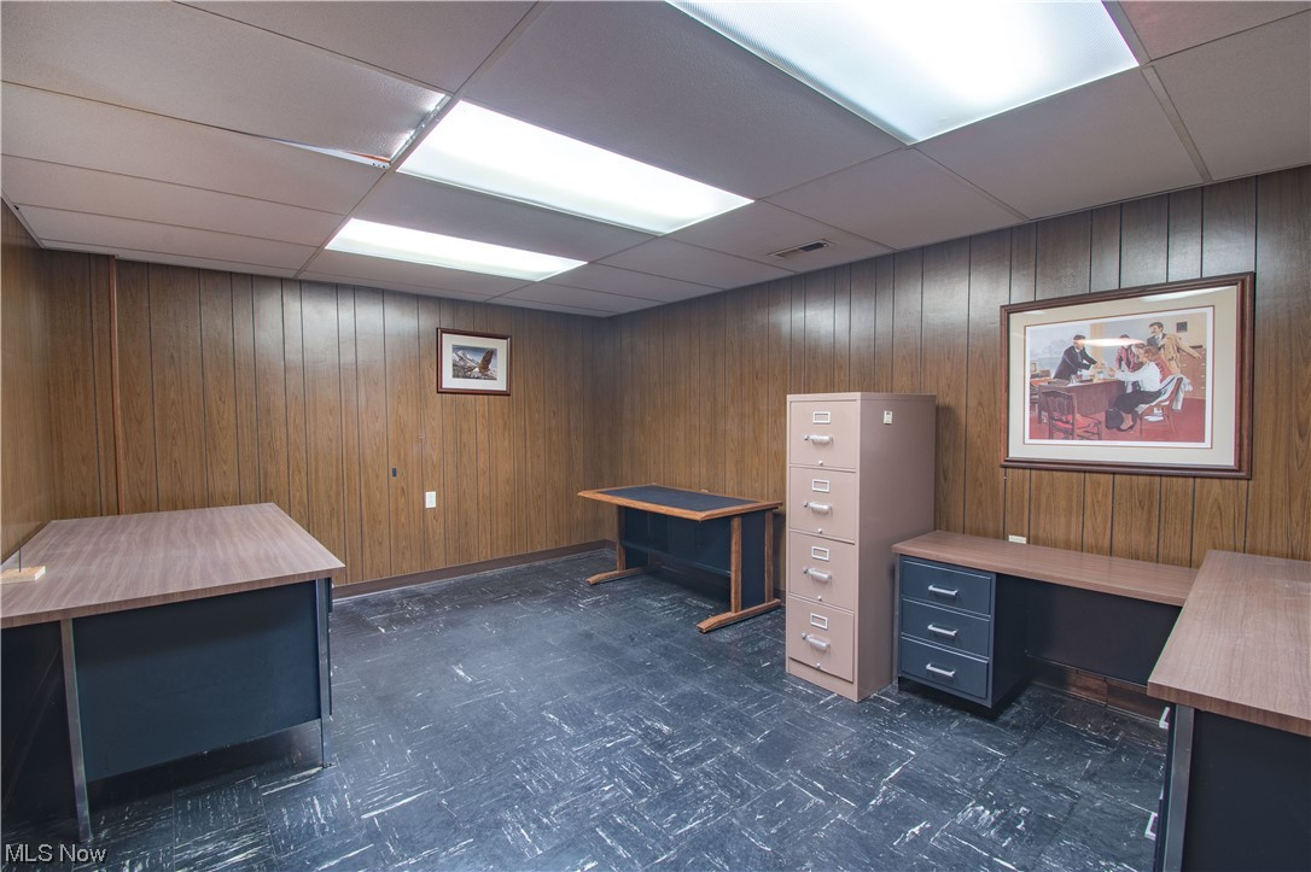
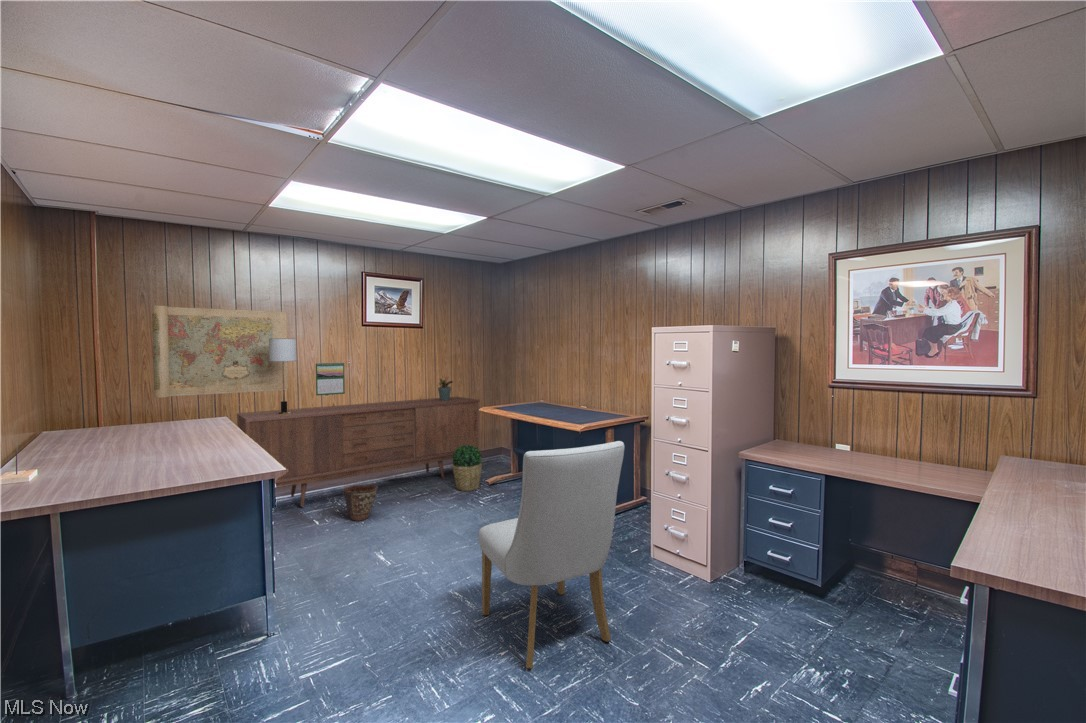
+ table lamp [269,338,297,414]
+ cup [341,483,379,522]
+ calendar [315,361,346,397]
+ sideboard [236,396,481,508]
+ potted plant [436,375,454,401]
+ chair [477,440,626,670]
+ potted plant [451,444,483,492]
+ map [151,304,289,399]
